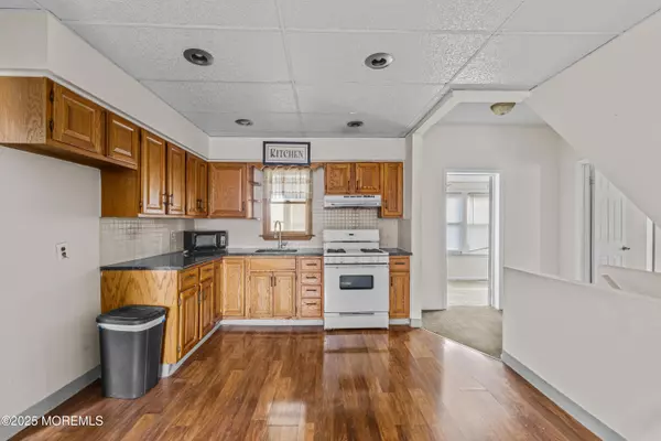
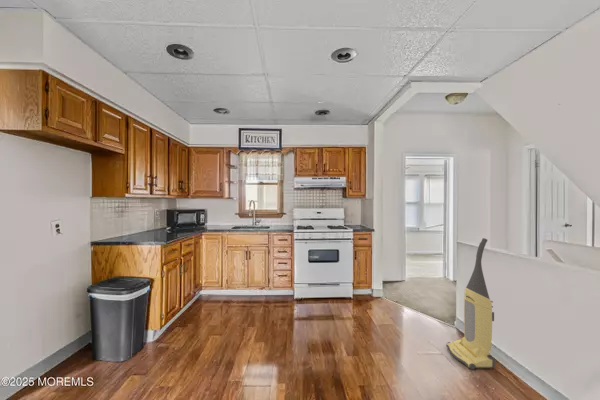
+ vacuum cleaner [445,237,496,371]
